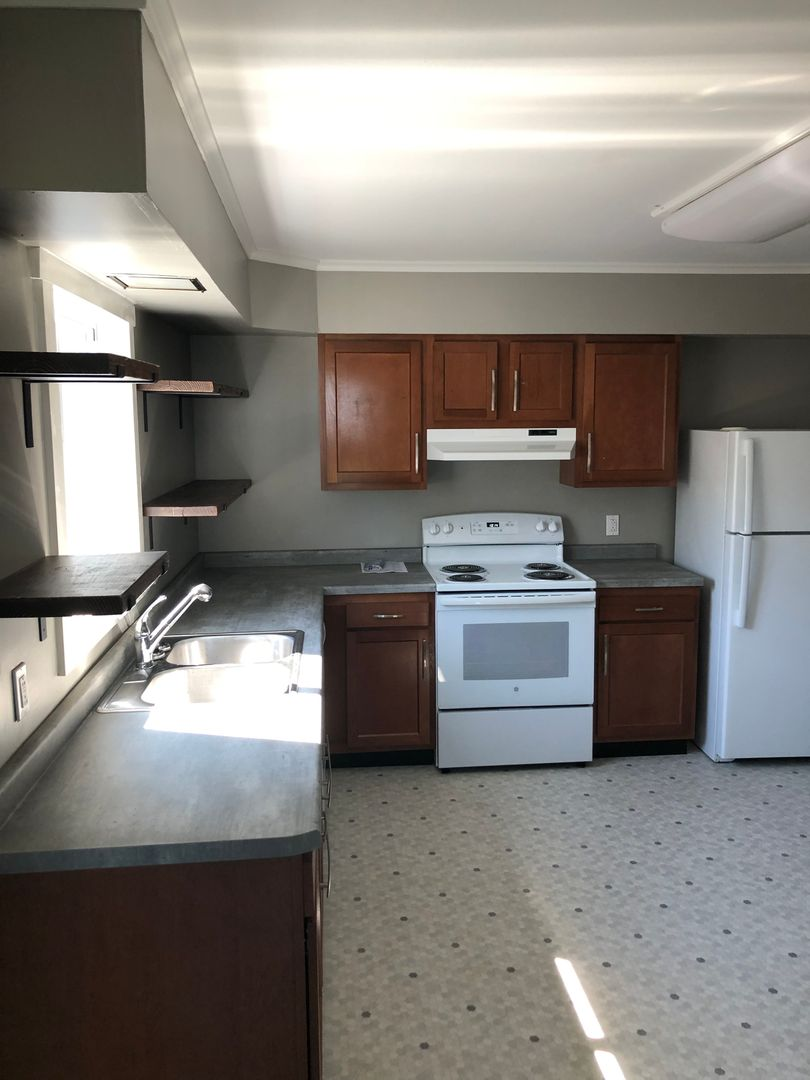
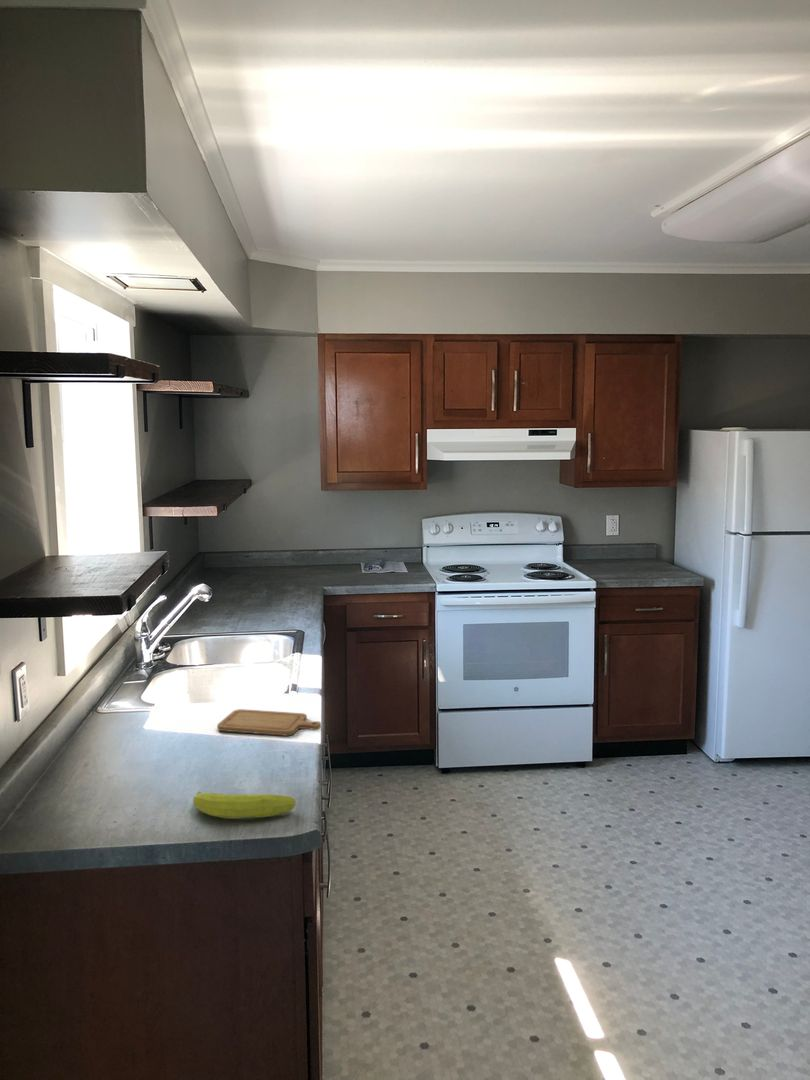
+ fruit [192,791,297,820]
+ chopping board [216,708,322,737]
